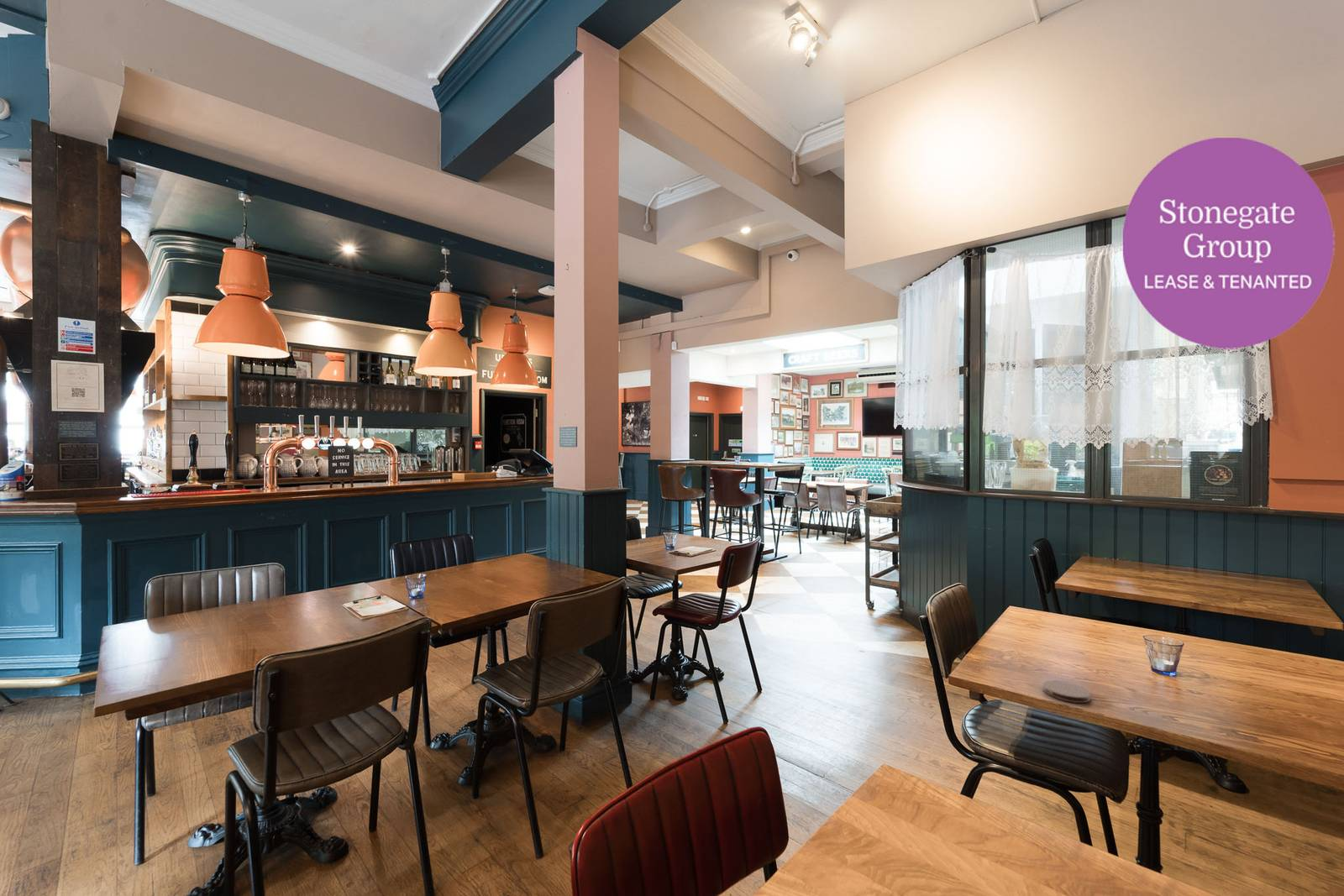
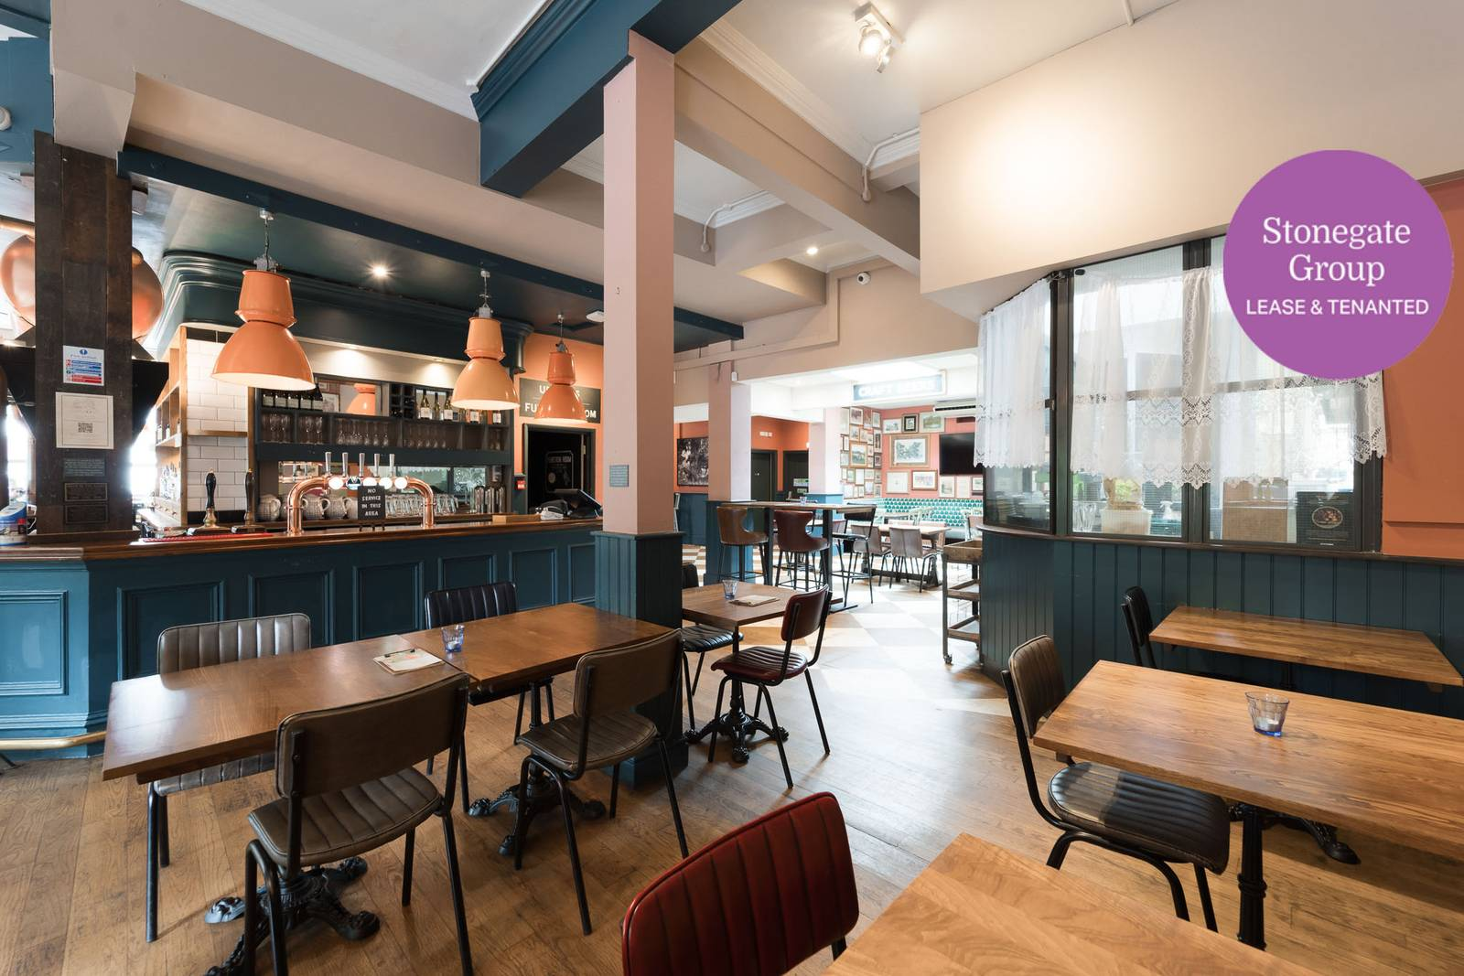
- coaster [1042,679,1092,704]
